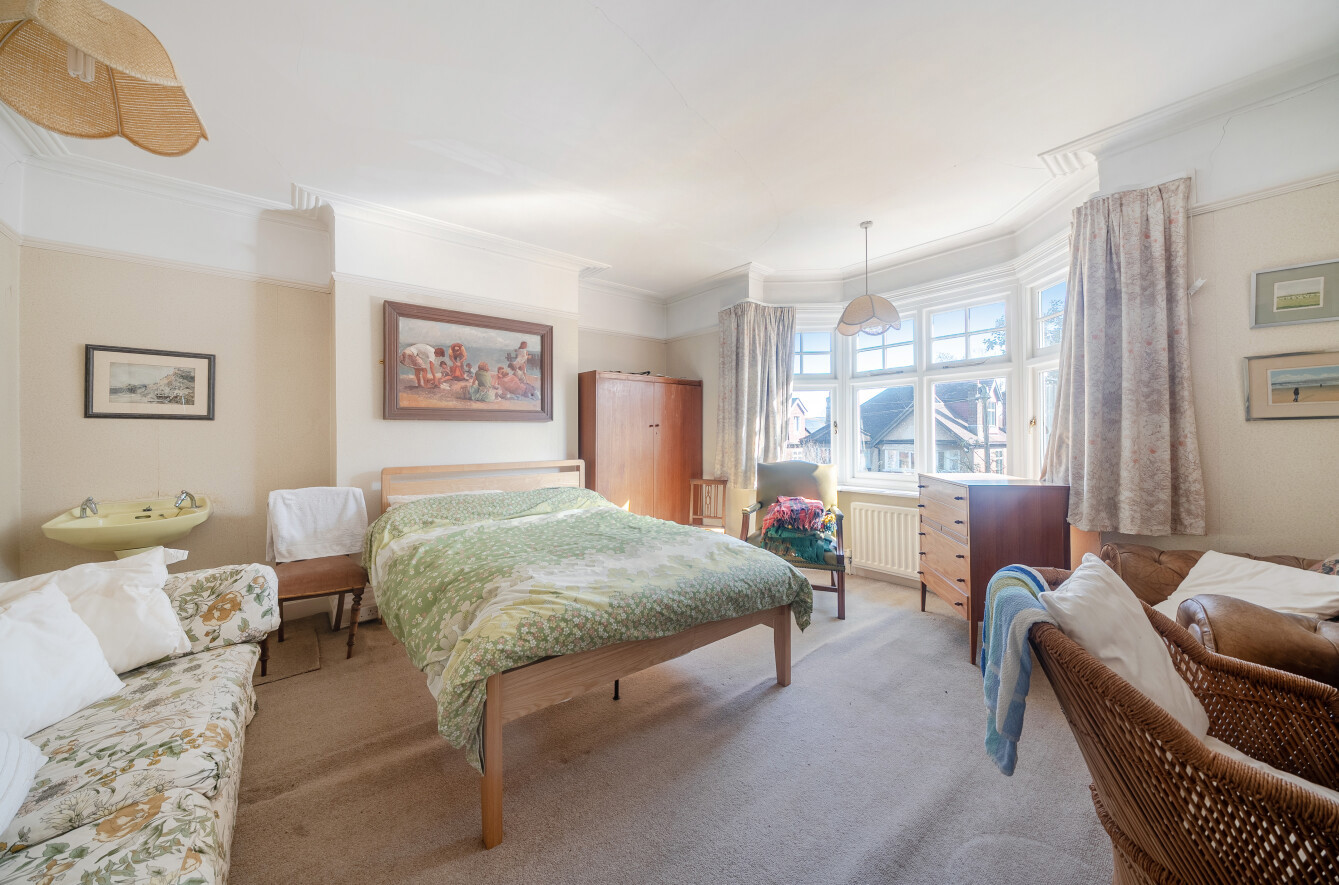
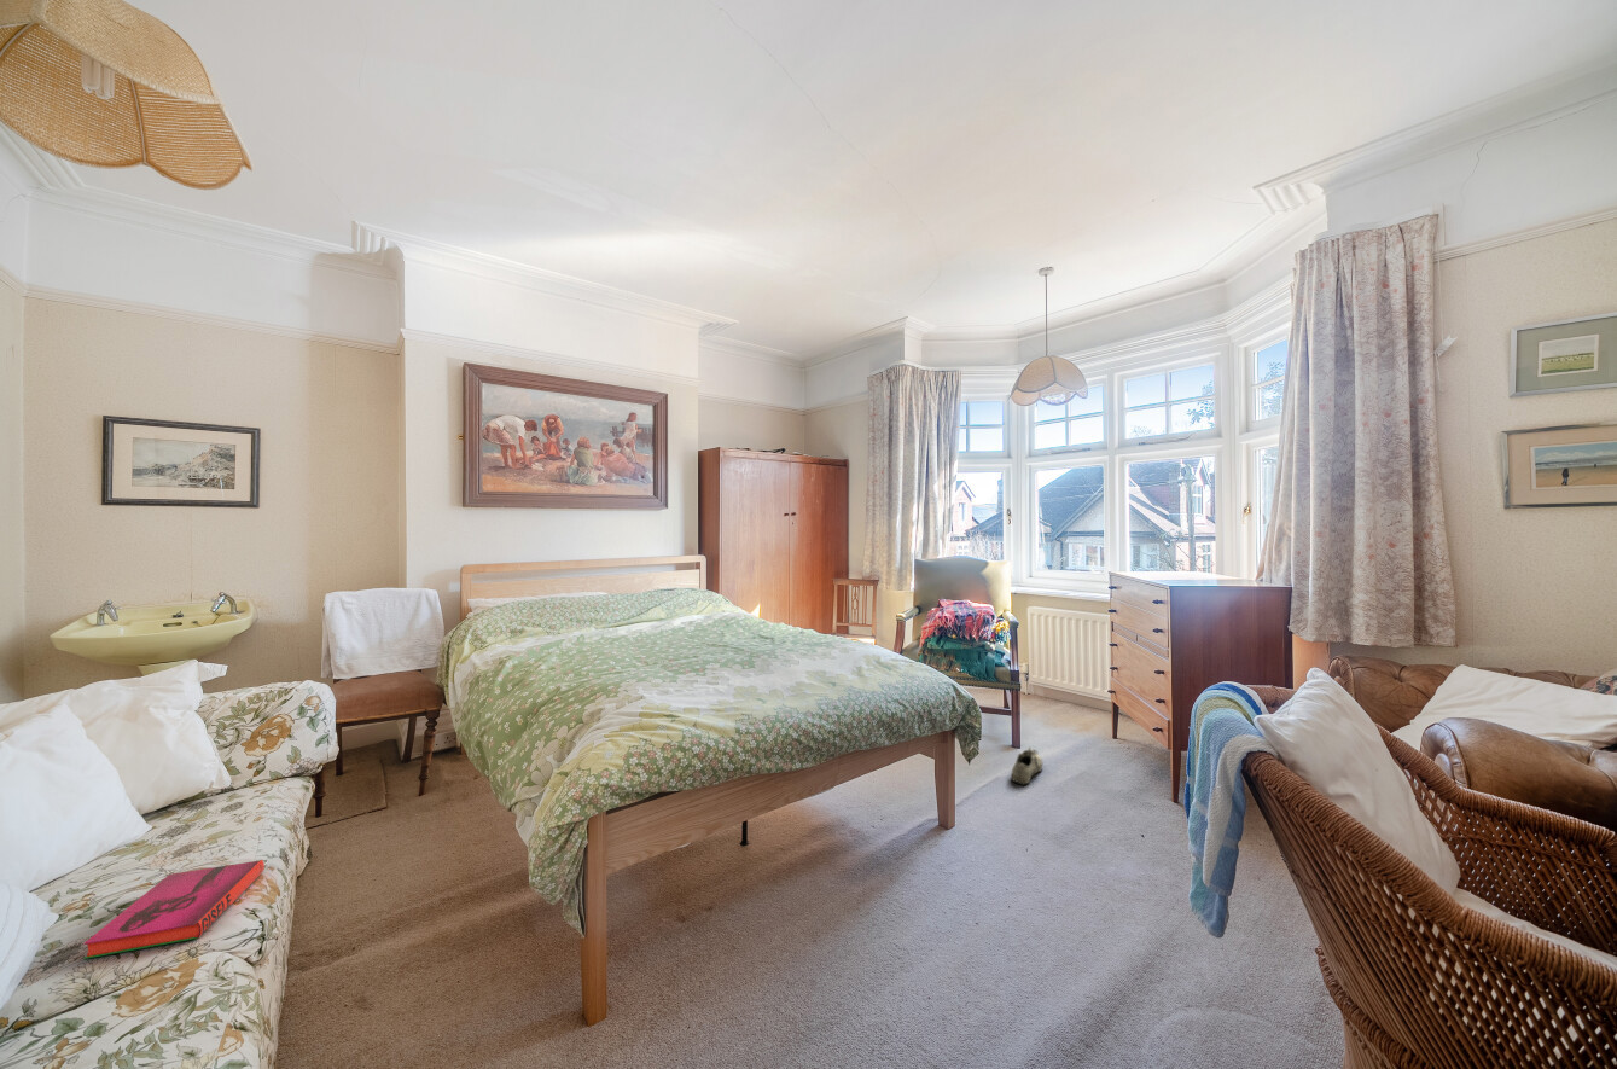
+ shoe [1011,746,1043,786]
+ hardback book [82,859,266,960]
